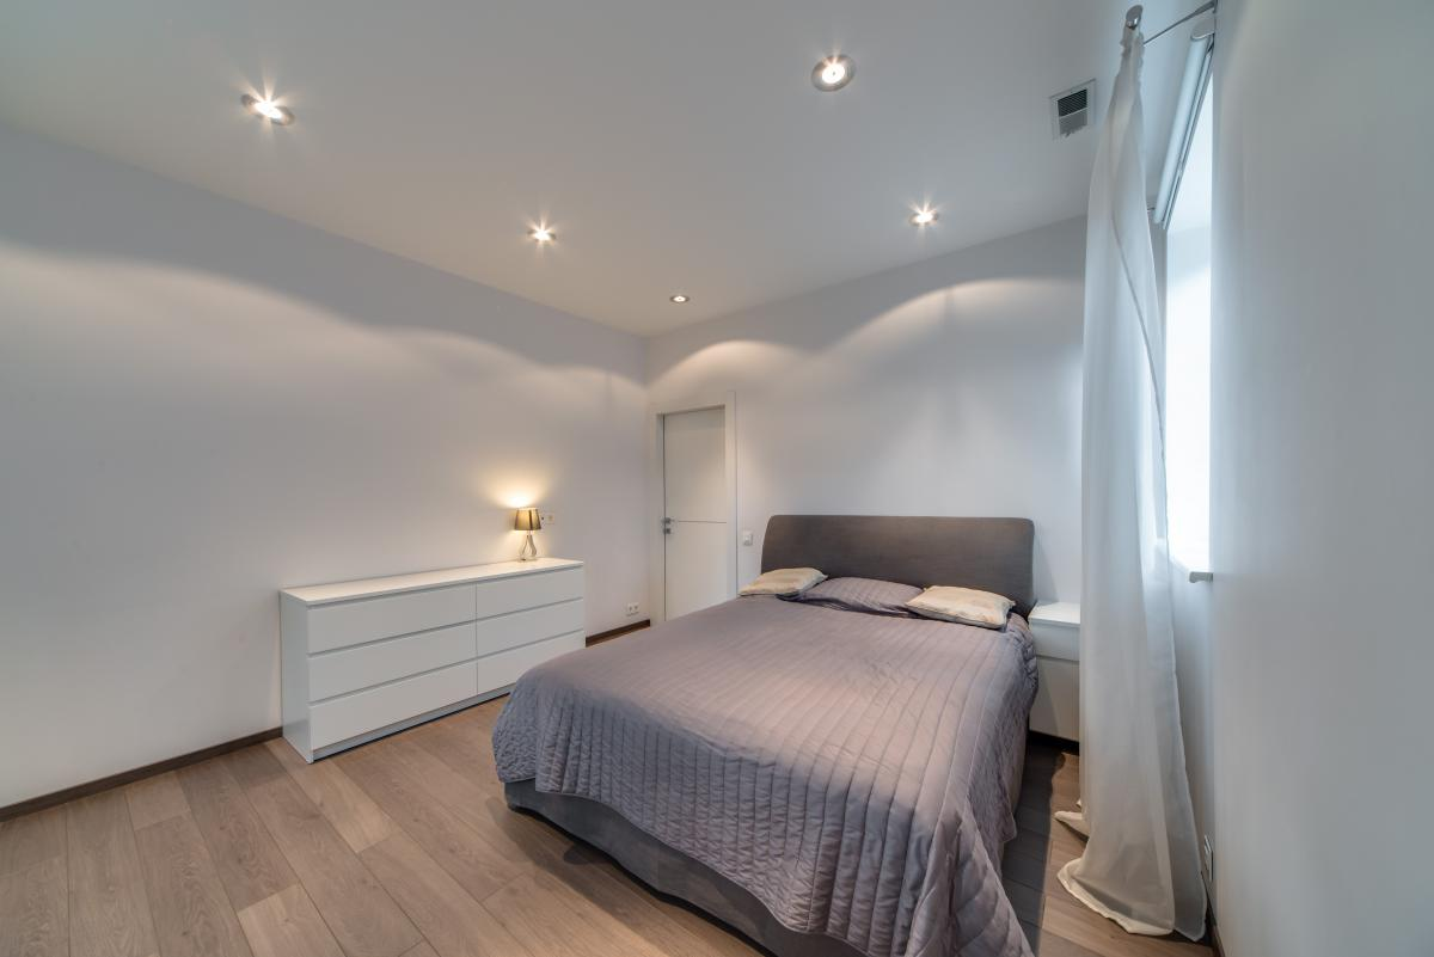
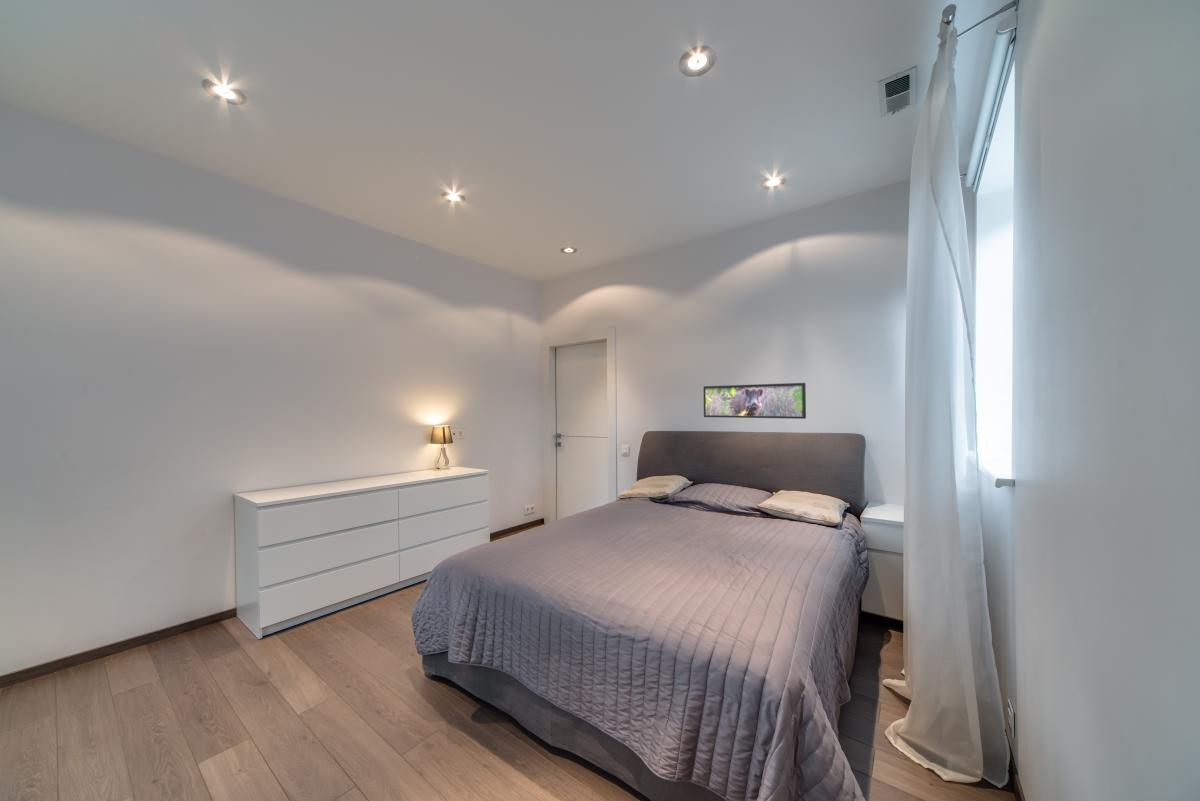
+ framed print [703,382,807,420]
